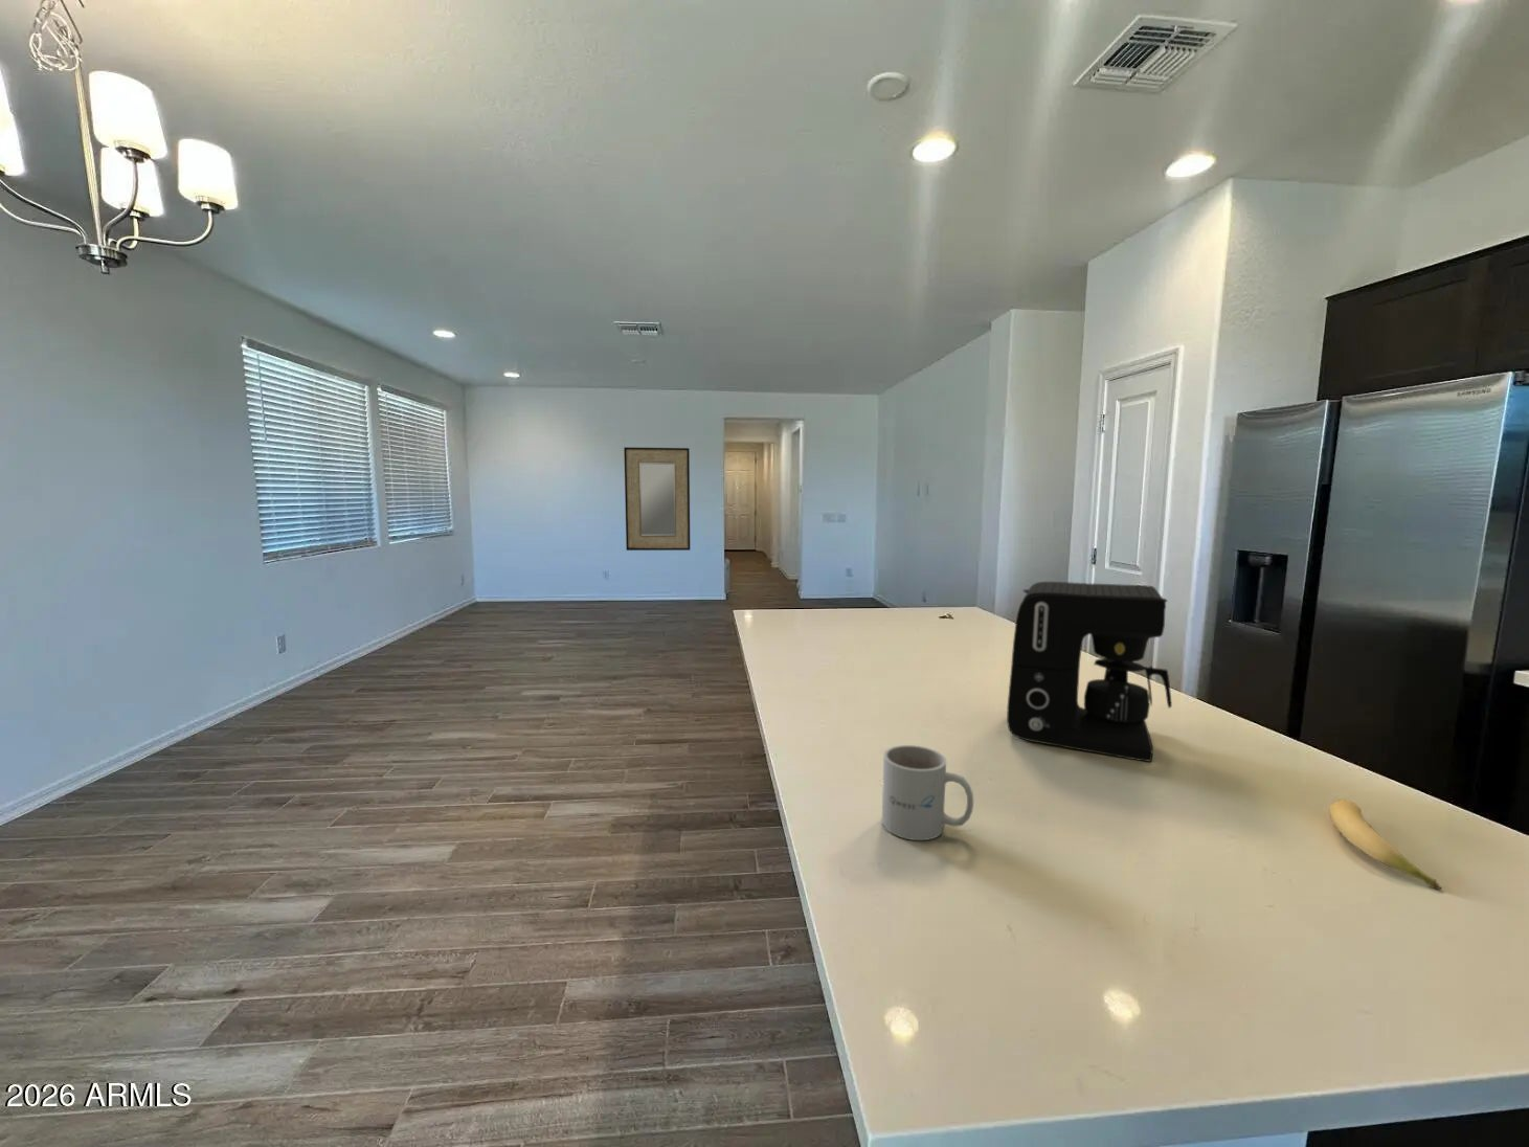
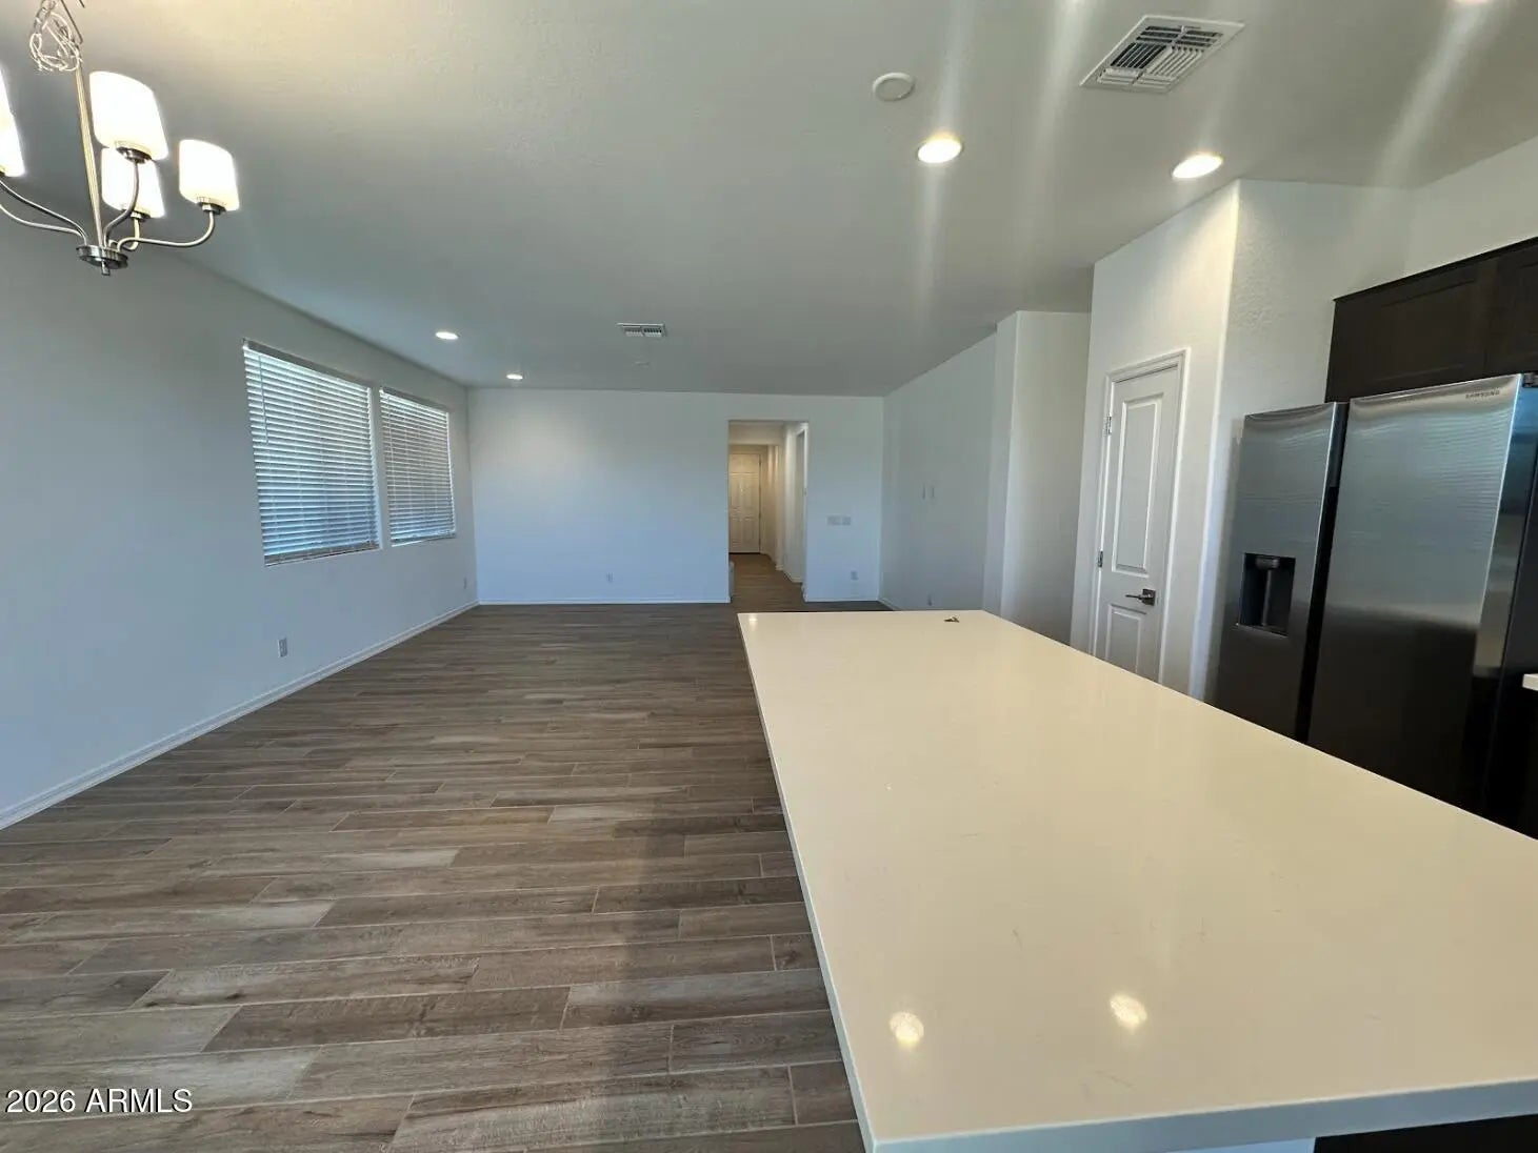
- home mirror [623,446,690,552]
- banana [1329,798,1442,890]
- coffee maker [1006,581,1174,763]
- mug [881,745,975,841]
